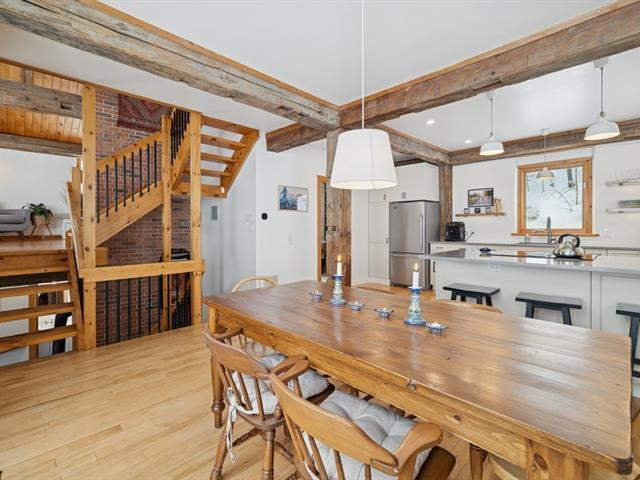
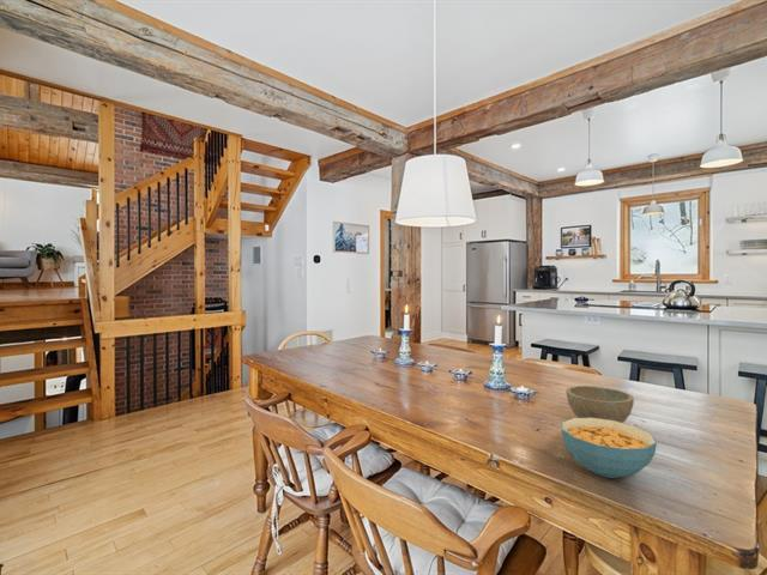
+ bowl [564,385,635,423]
+ cereal bowl [561,417,658,479]
